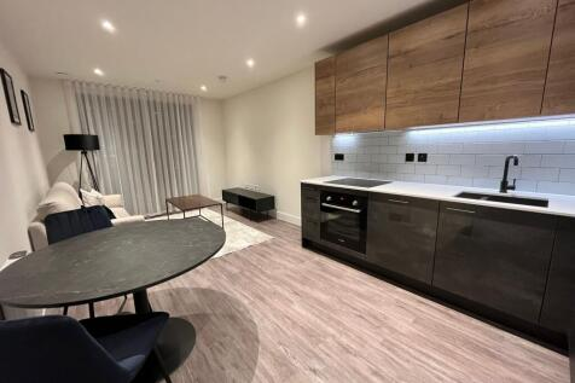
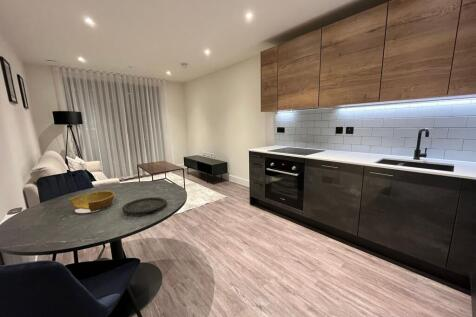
+ bowl [68,189,116,214]
+ plate [121,196,168,215]
